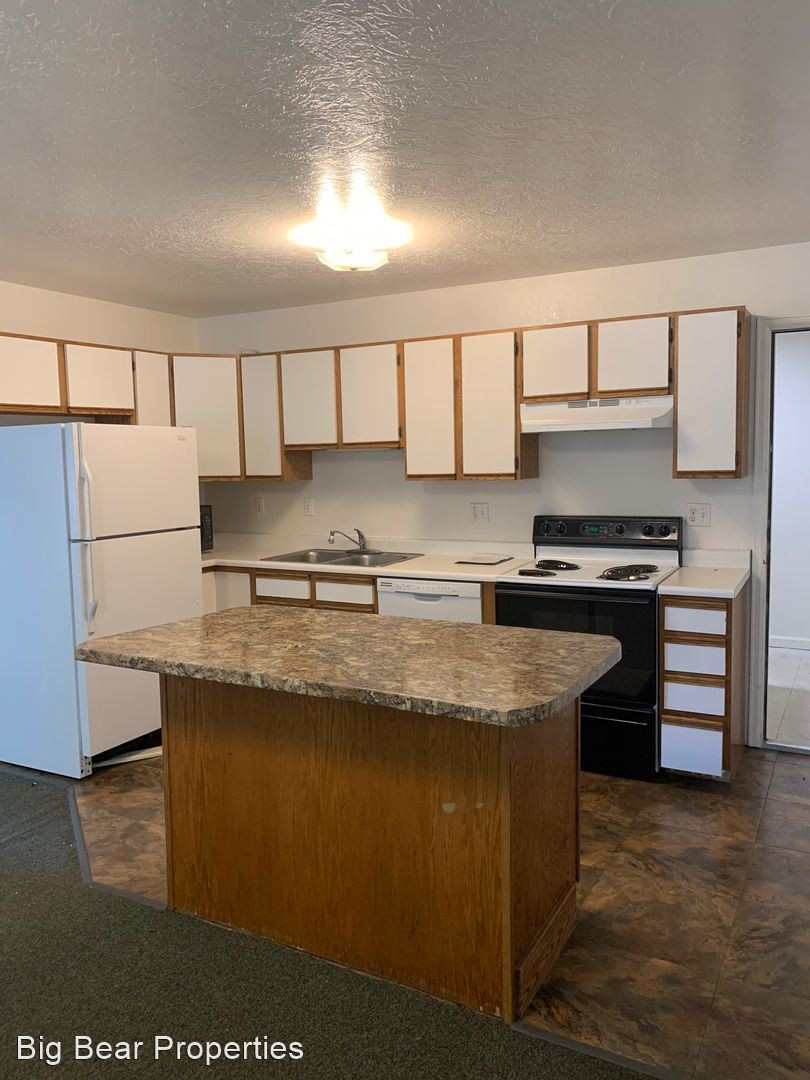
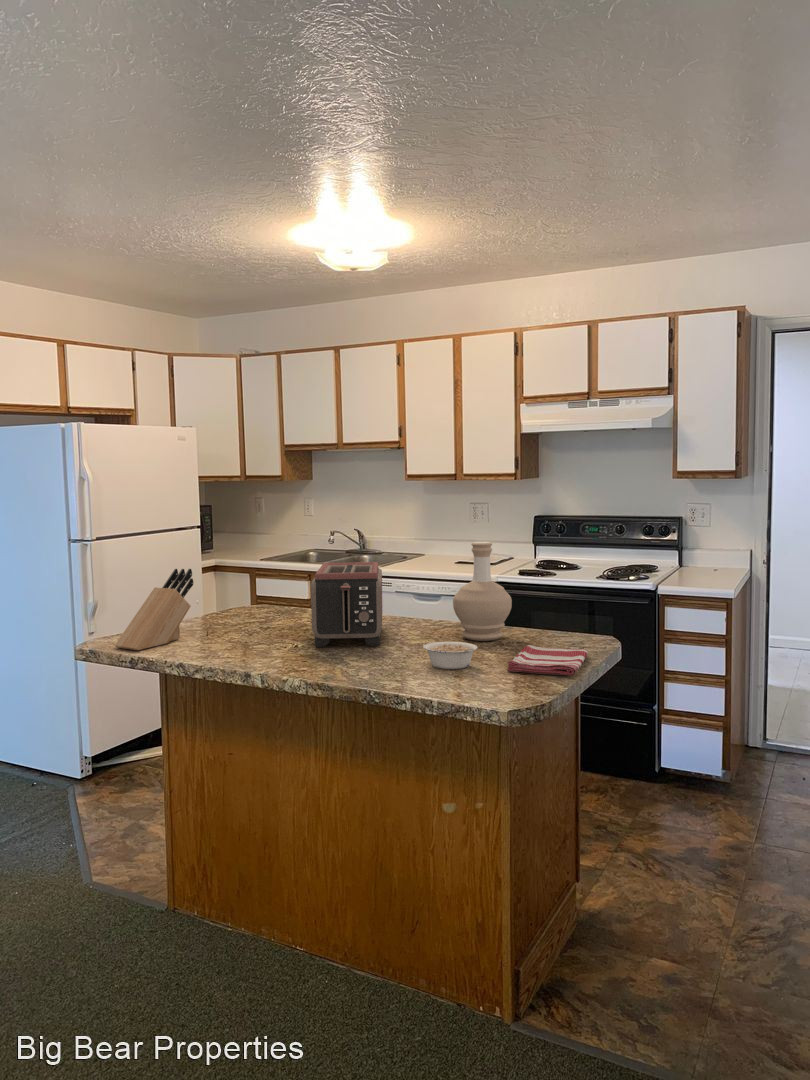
+ legume [422,641,478,670]
+ knife block [114,568,194,651]
+ dish towel [506,644,589,676]
+ bottle [452,541,513,642]
+ toaster [310,561,383,648]
